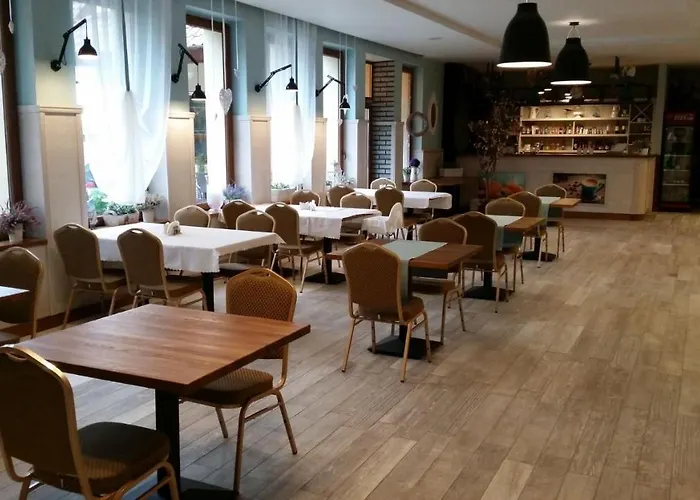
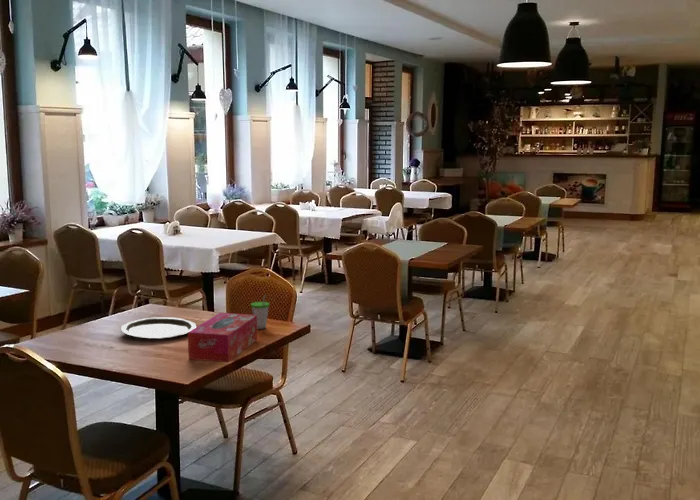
+ plate [120,316,197,340]
+ tissue box [187,312,258,363]
+ cup [250,293,270,330]
